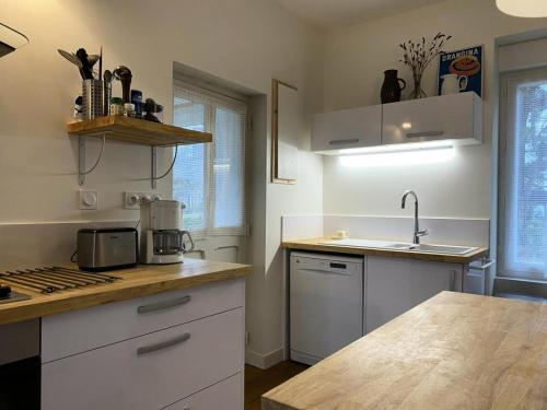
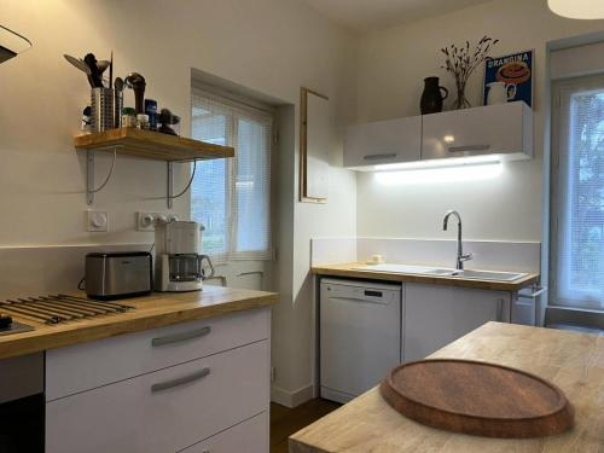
+ cutting board [378,358,576,441]
